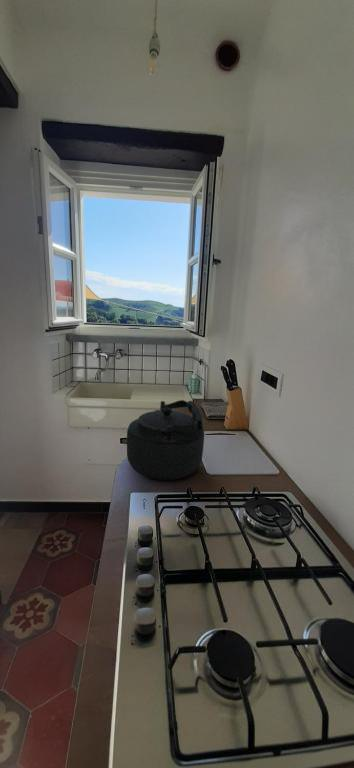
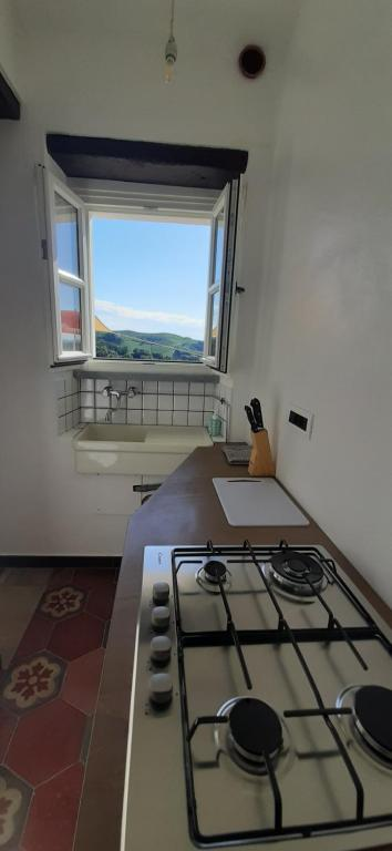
- kettle [126,399,205,481]
